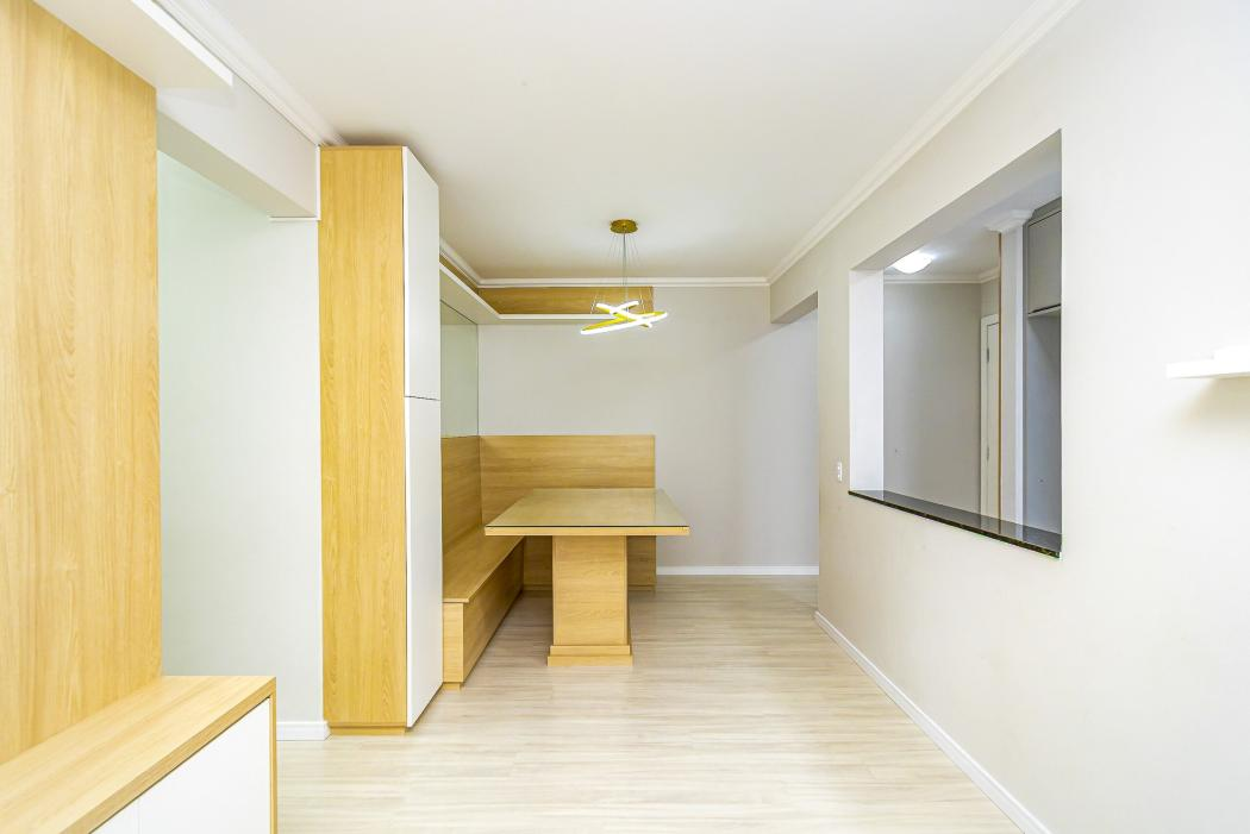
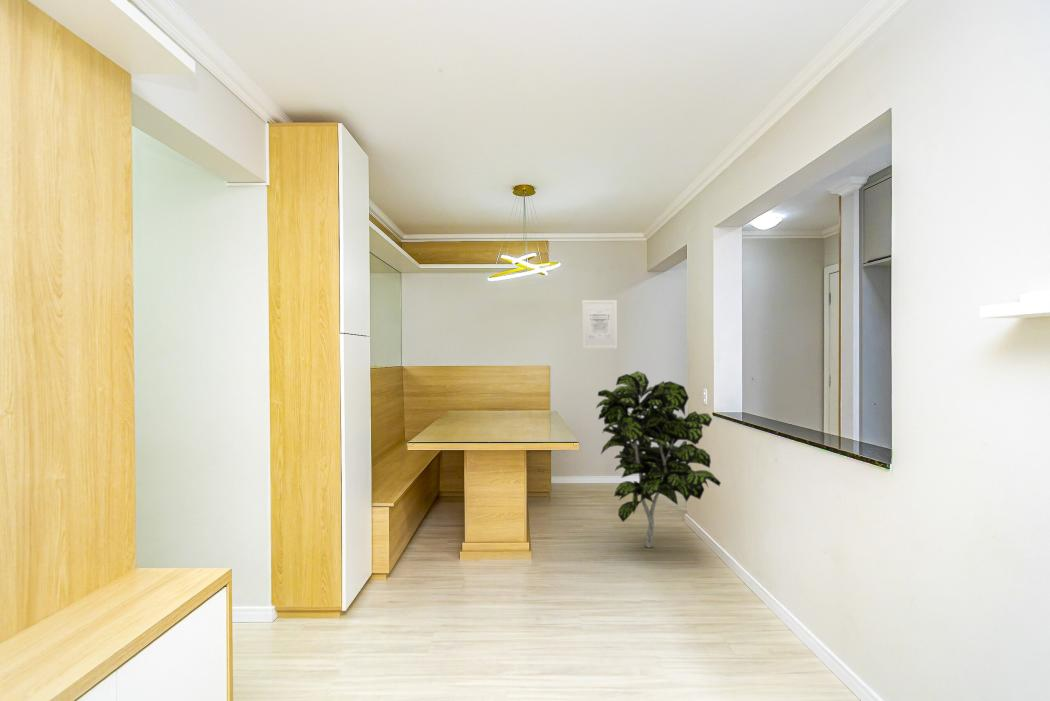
+ wall art [581,299,618,349]
+ indoor plant [595,370,722,548]
